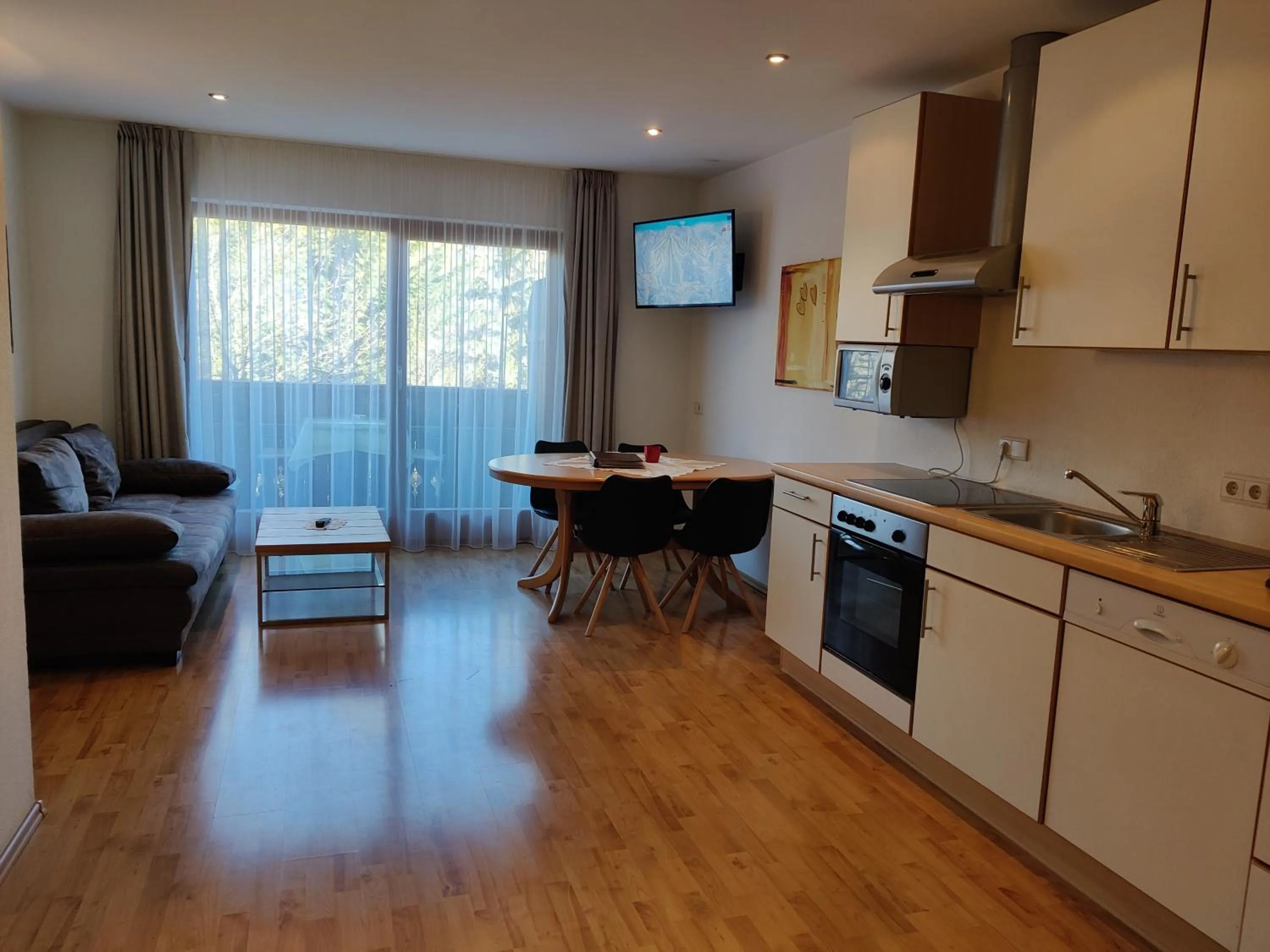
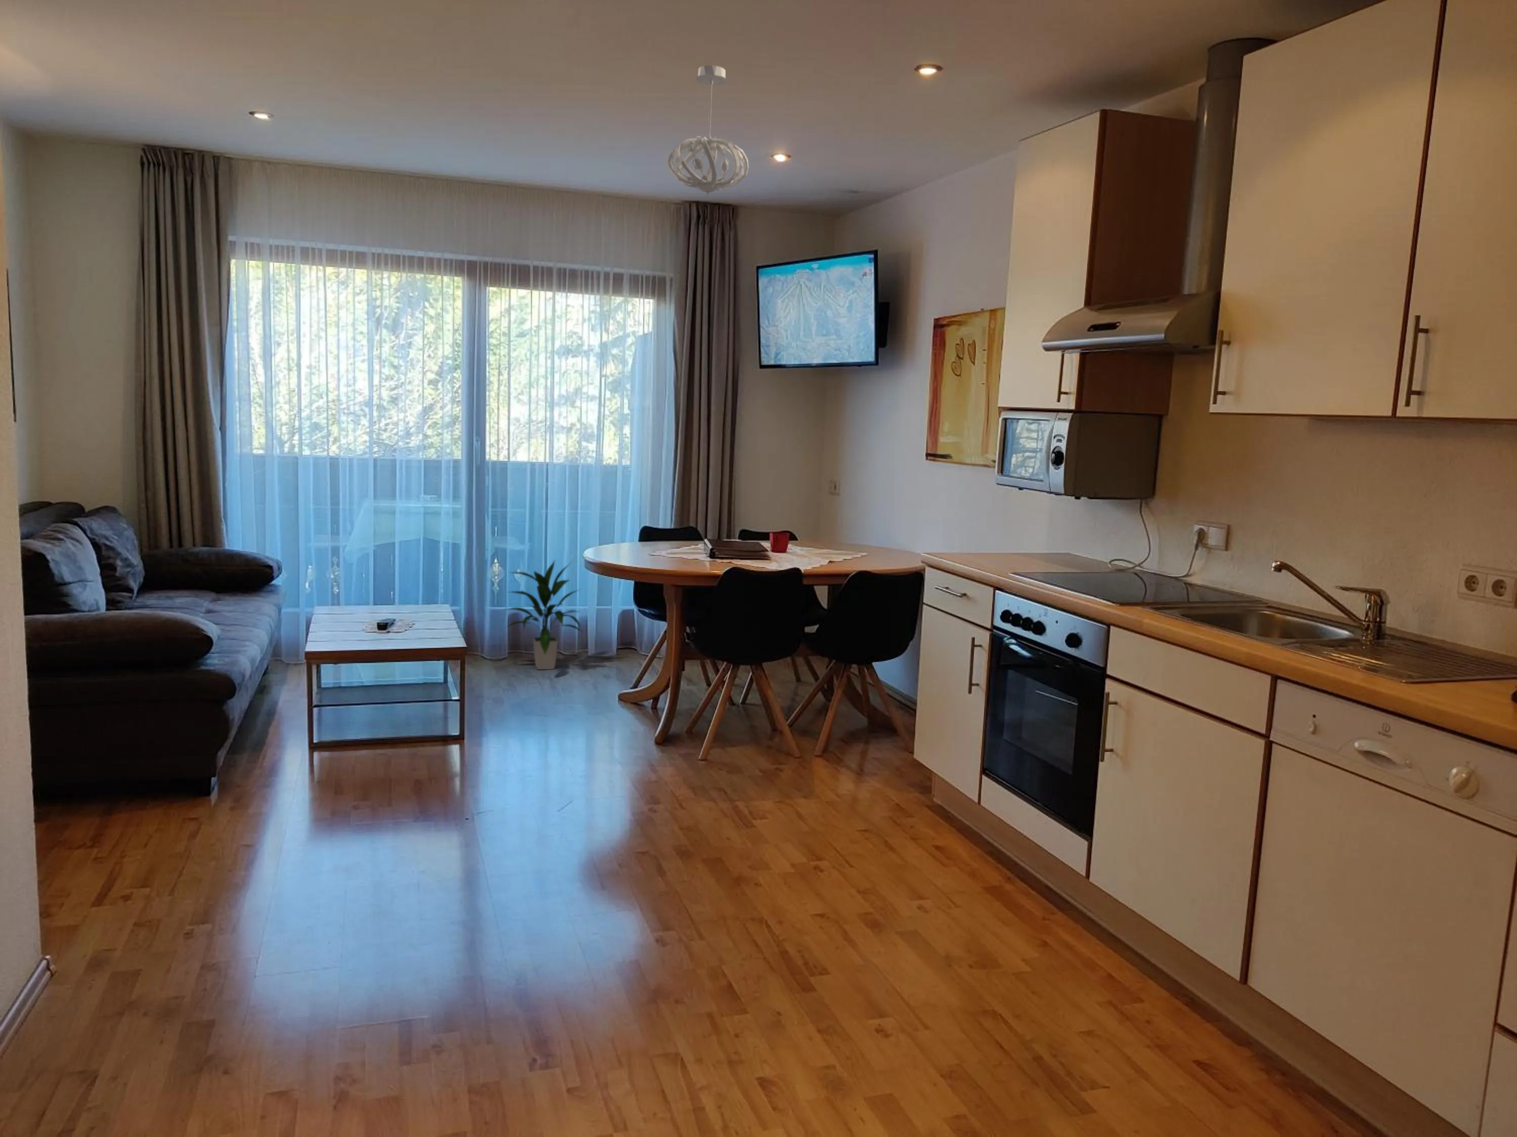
+ indoor plant [503,559,584,670]
+ pendant light [668,64,749,195]
